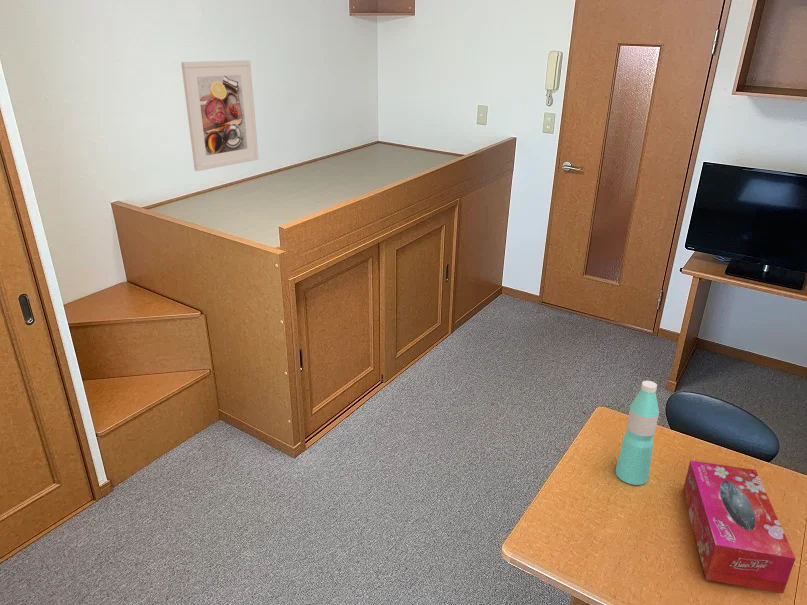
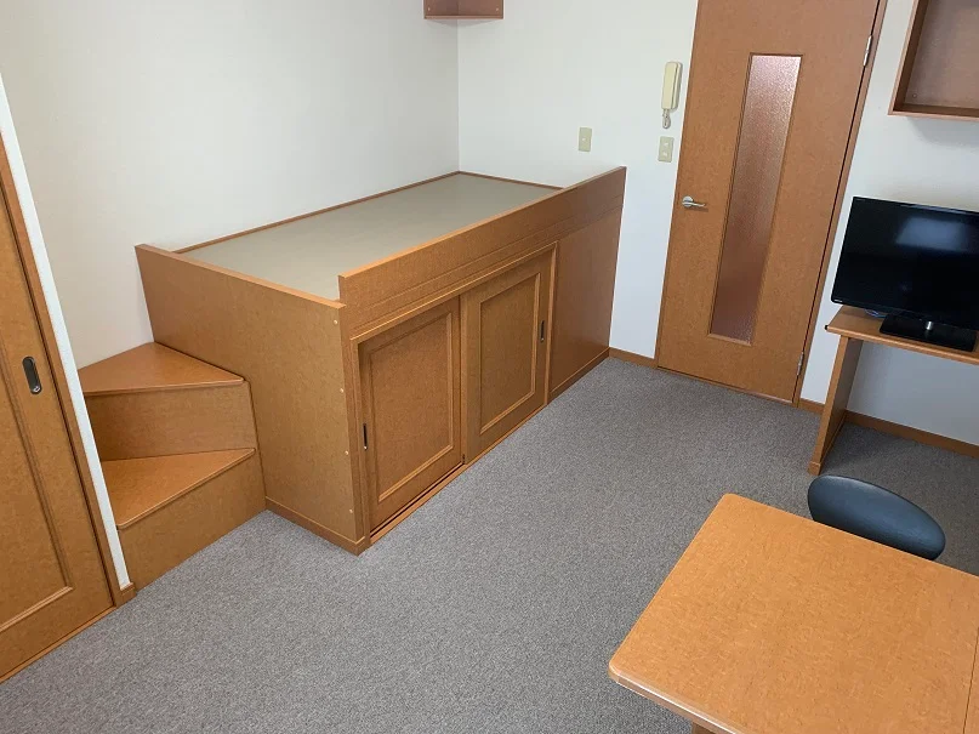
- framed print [180,60,259,172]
- tissue box [682,459,796,595]
- water bottle [615,380,660,486]
